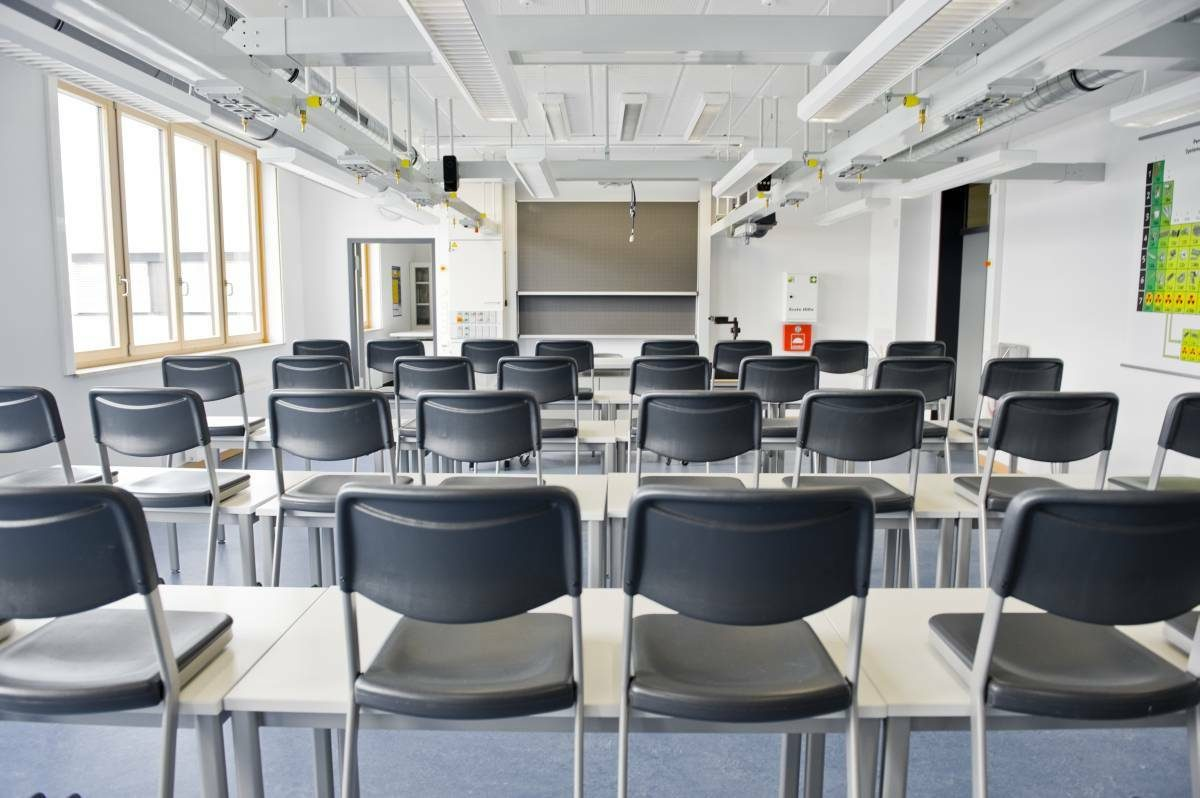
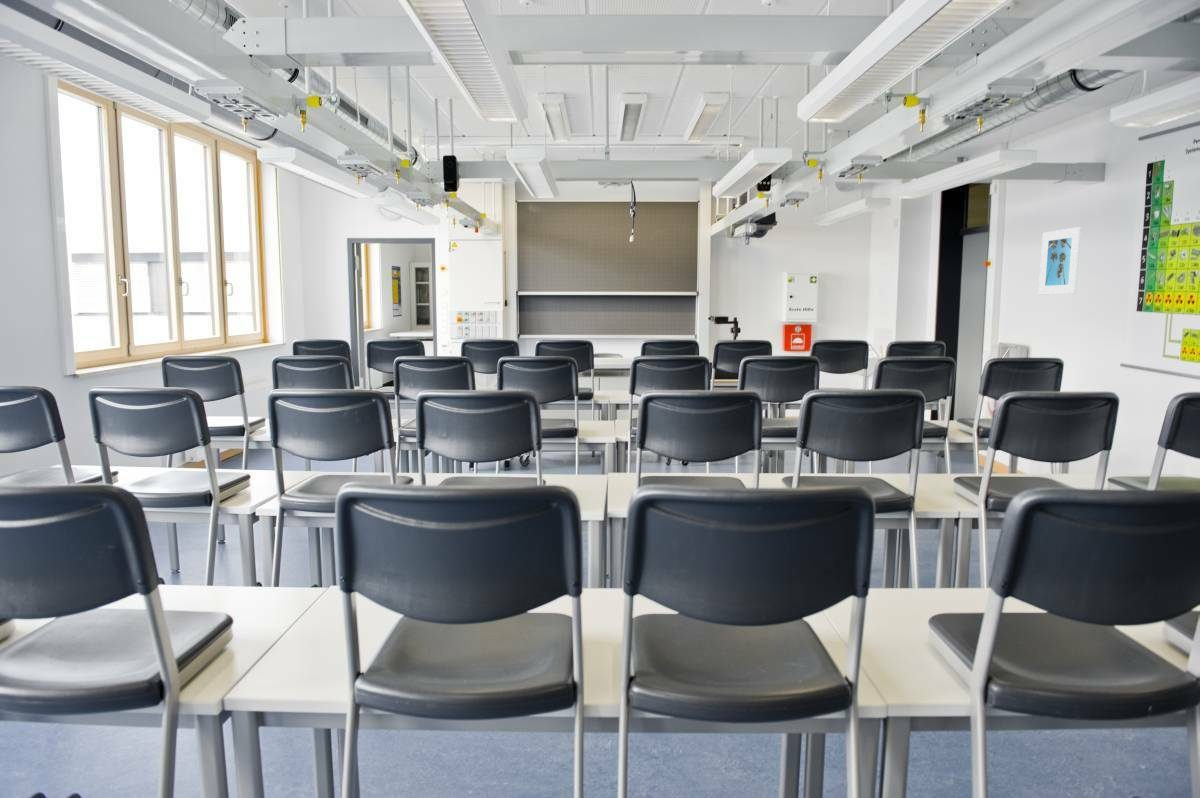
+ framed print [1038,226,1082,296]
